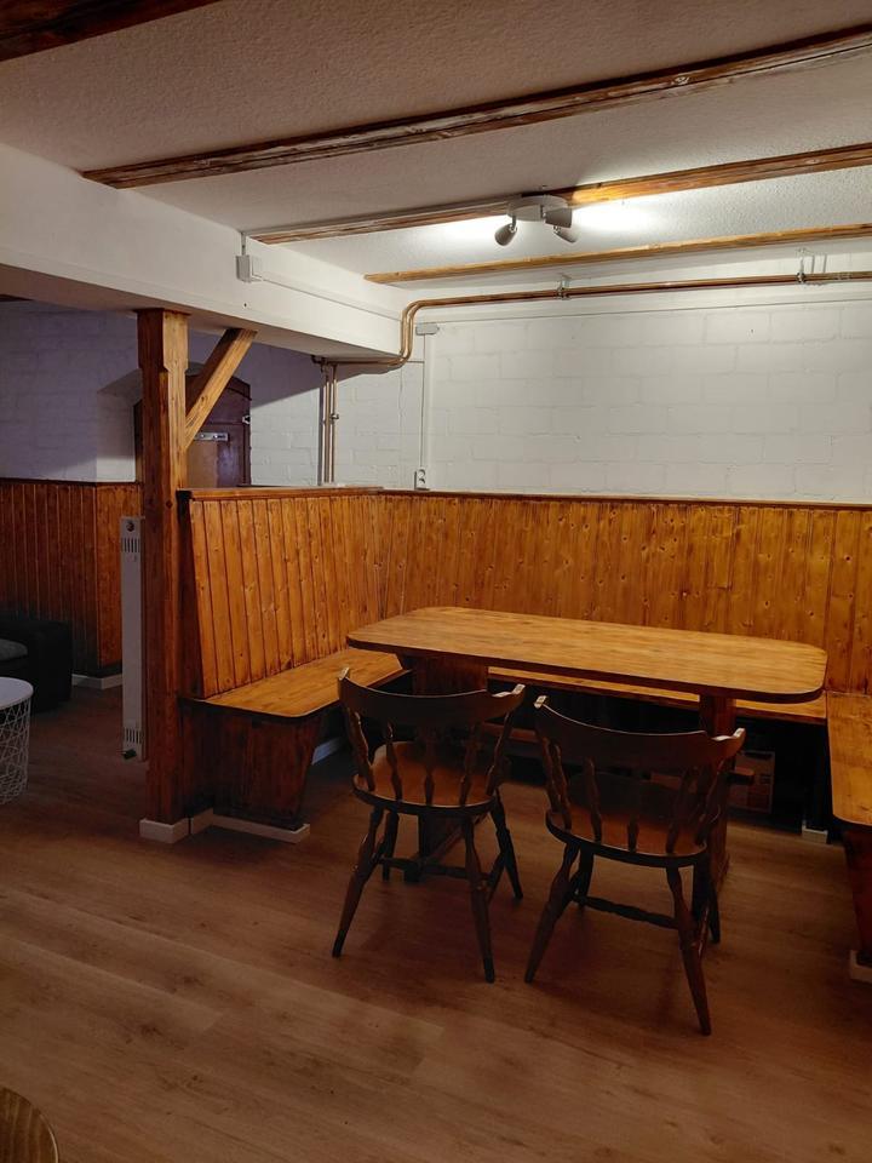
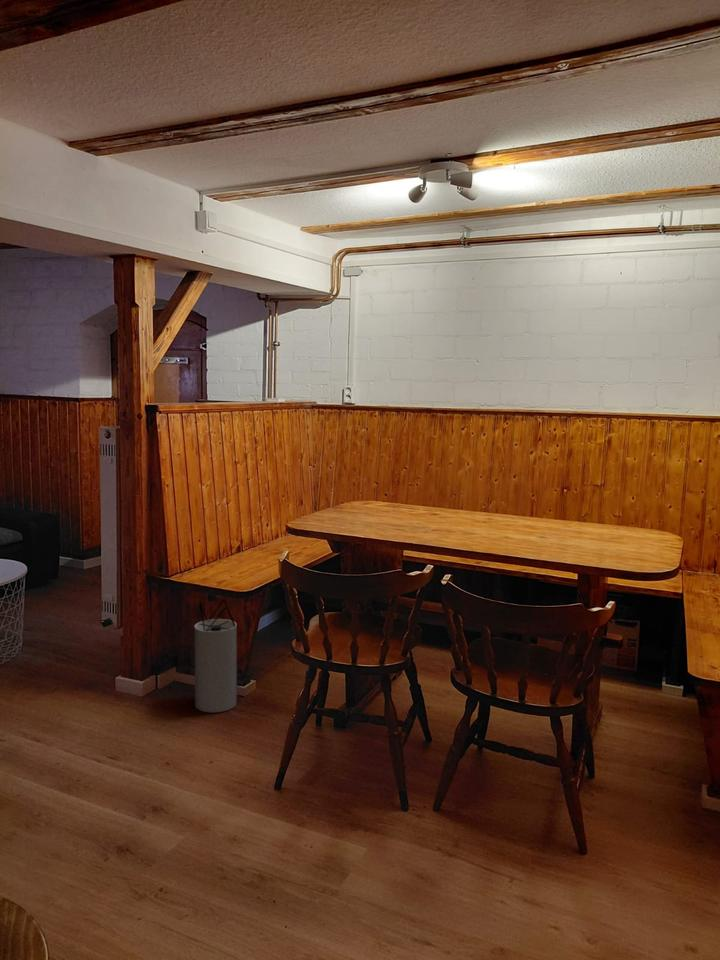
+ speaker [193,599,238,713]
